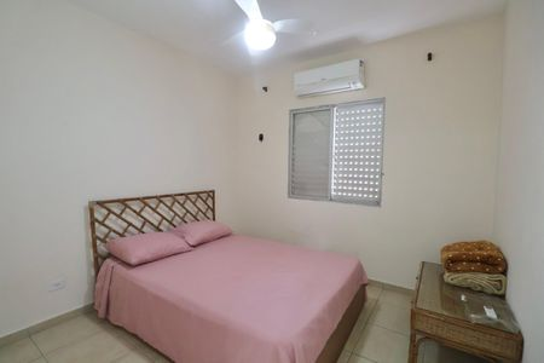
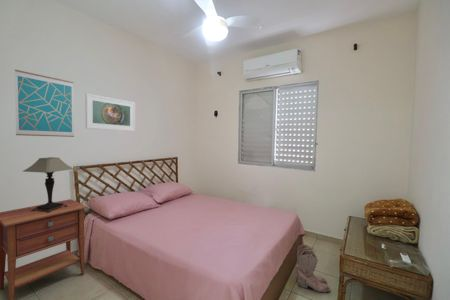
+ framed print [85,92,136,132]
+ table lamp [22,156,75,213]
+ wall art [14,69,75,138]
+ nightstand [0,198,89,300]
+ boots [295,243,331,293]
